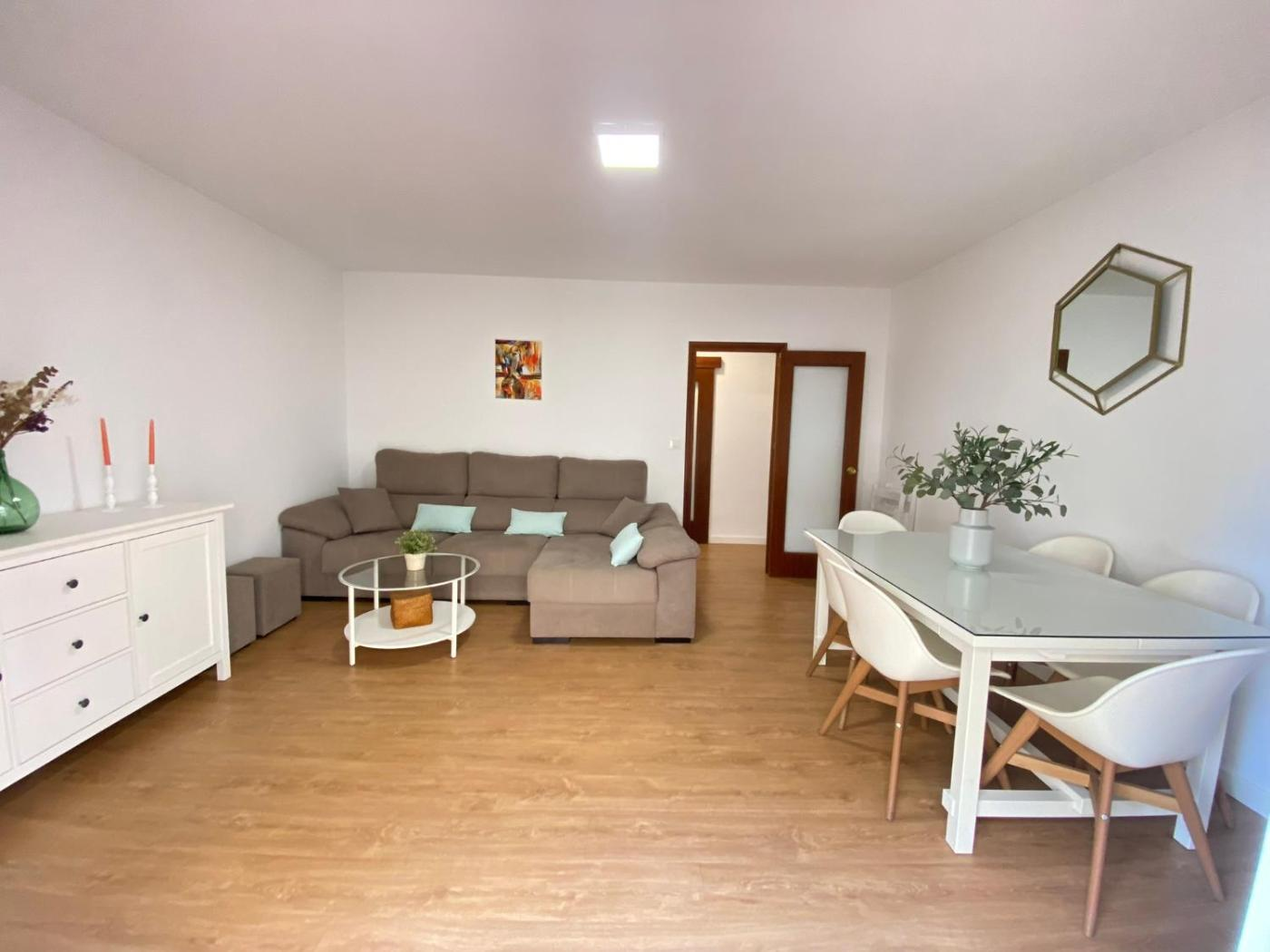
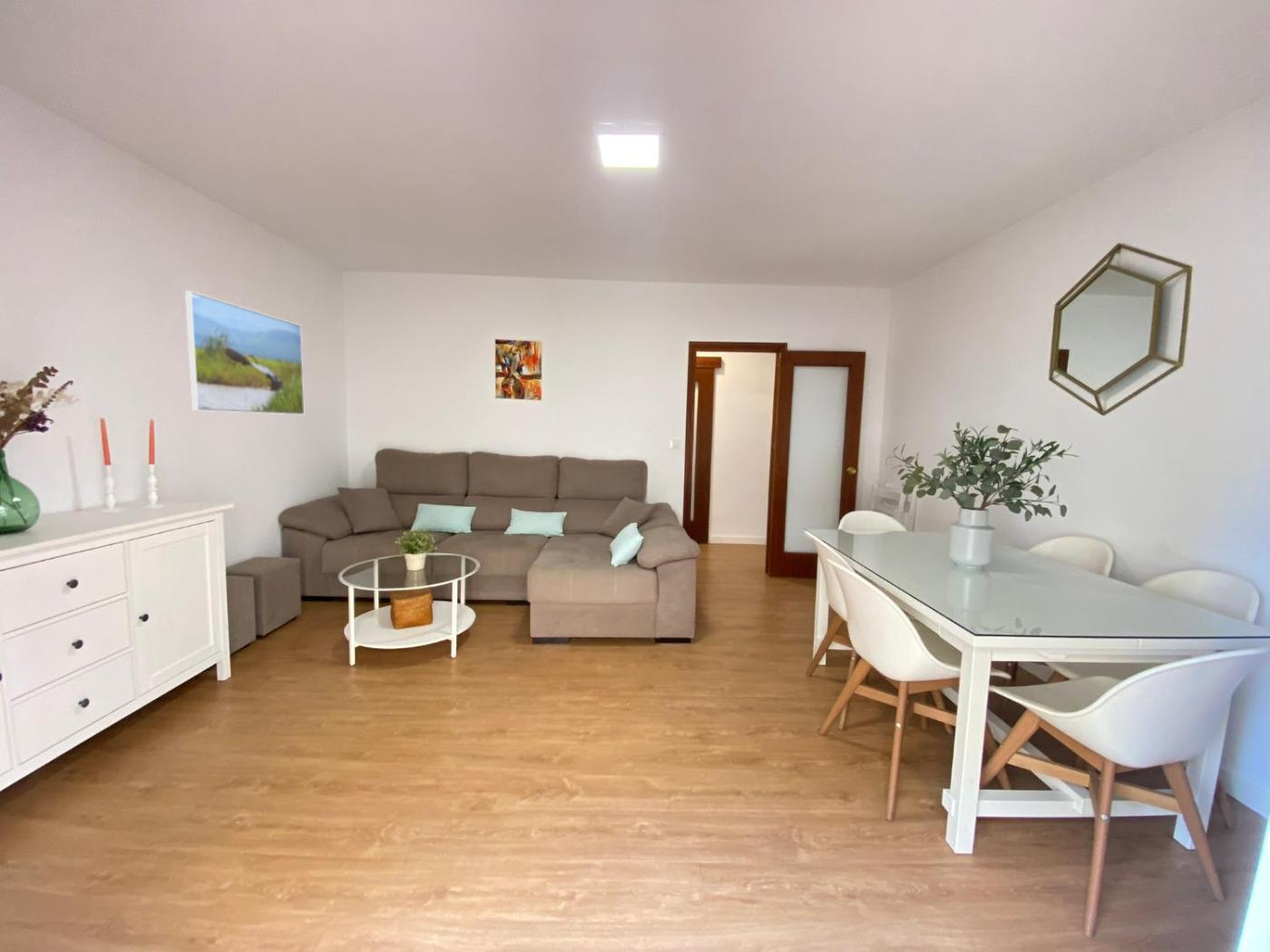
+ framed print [184,290,305,415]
